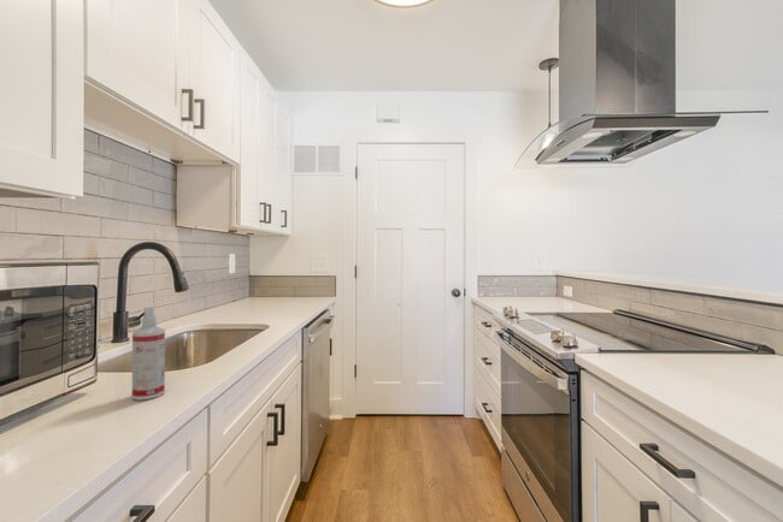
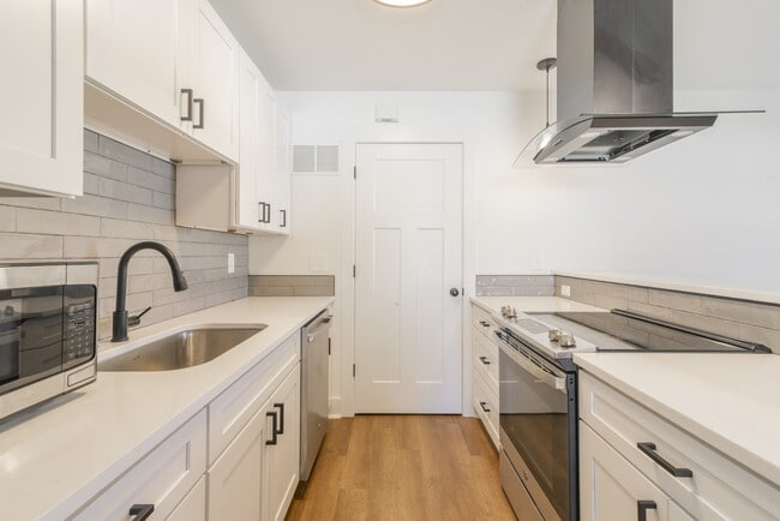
- spray bottle [131,306,166,402]
